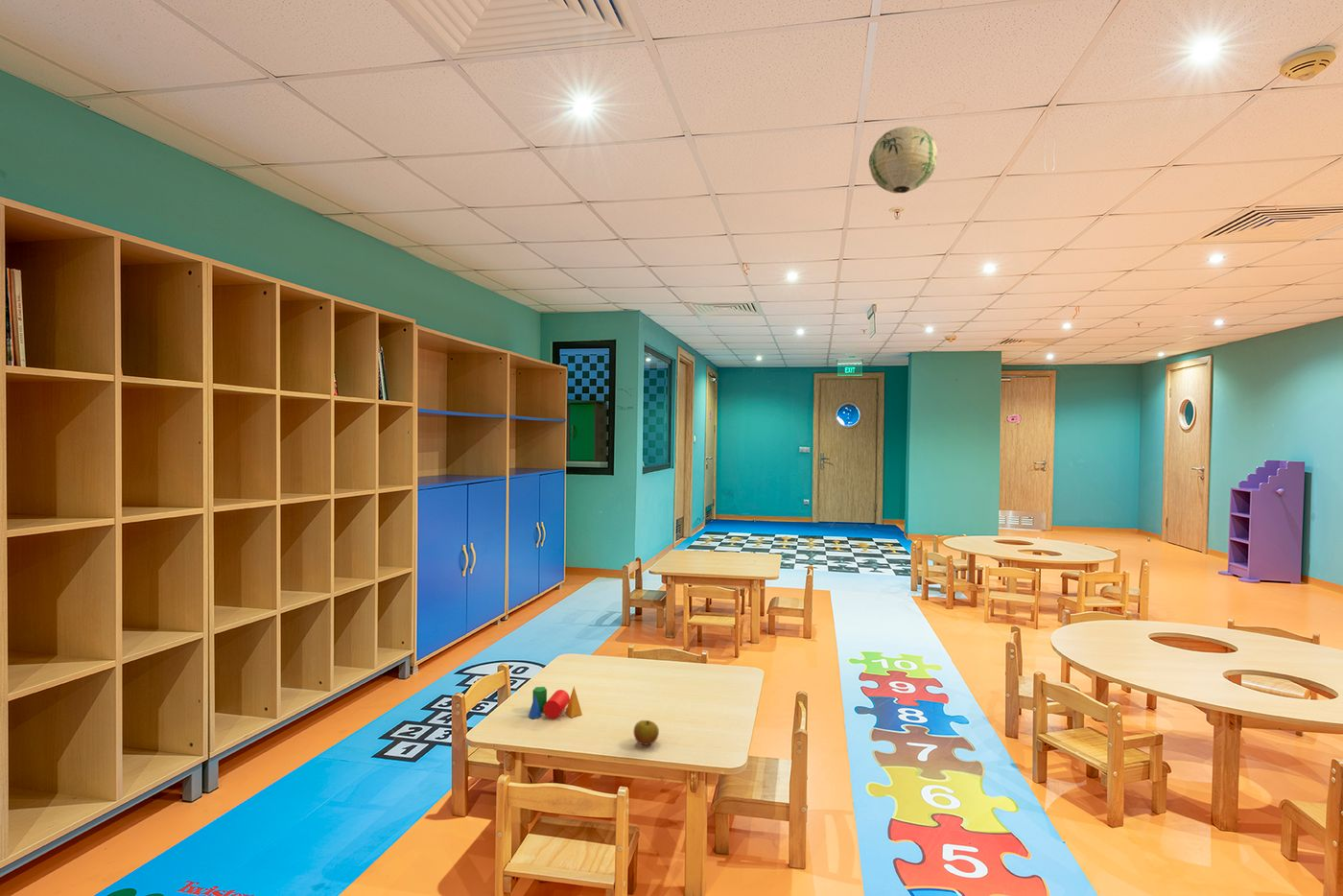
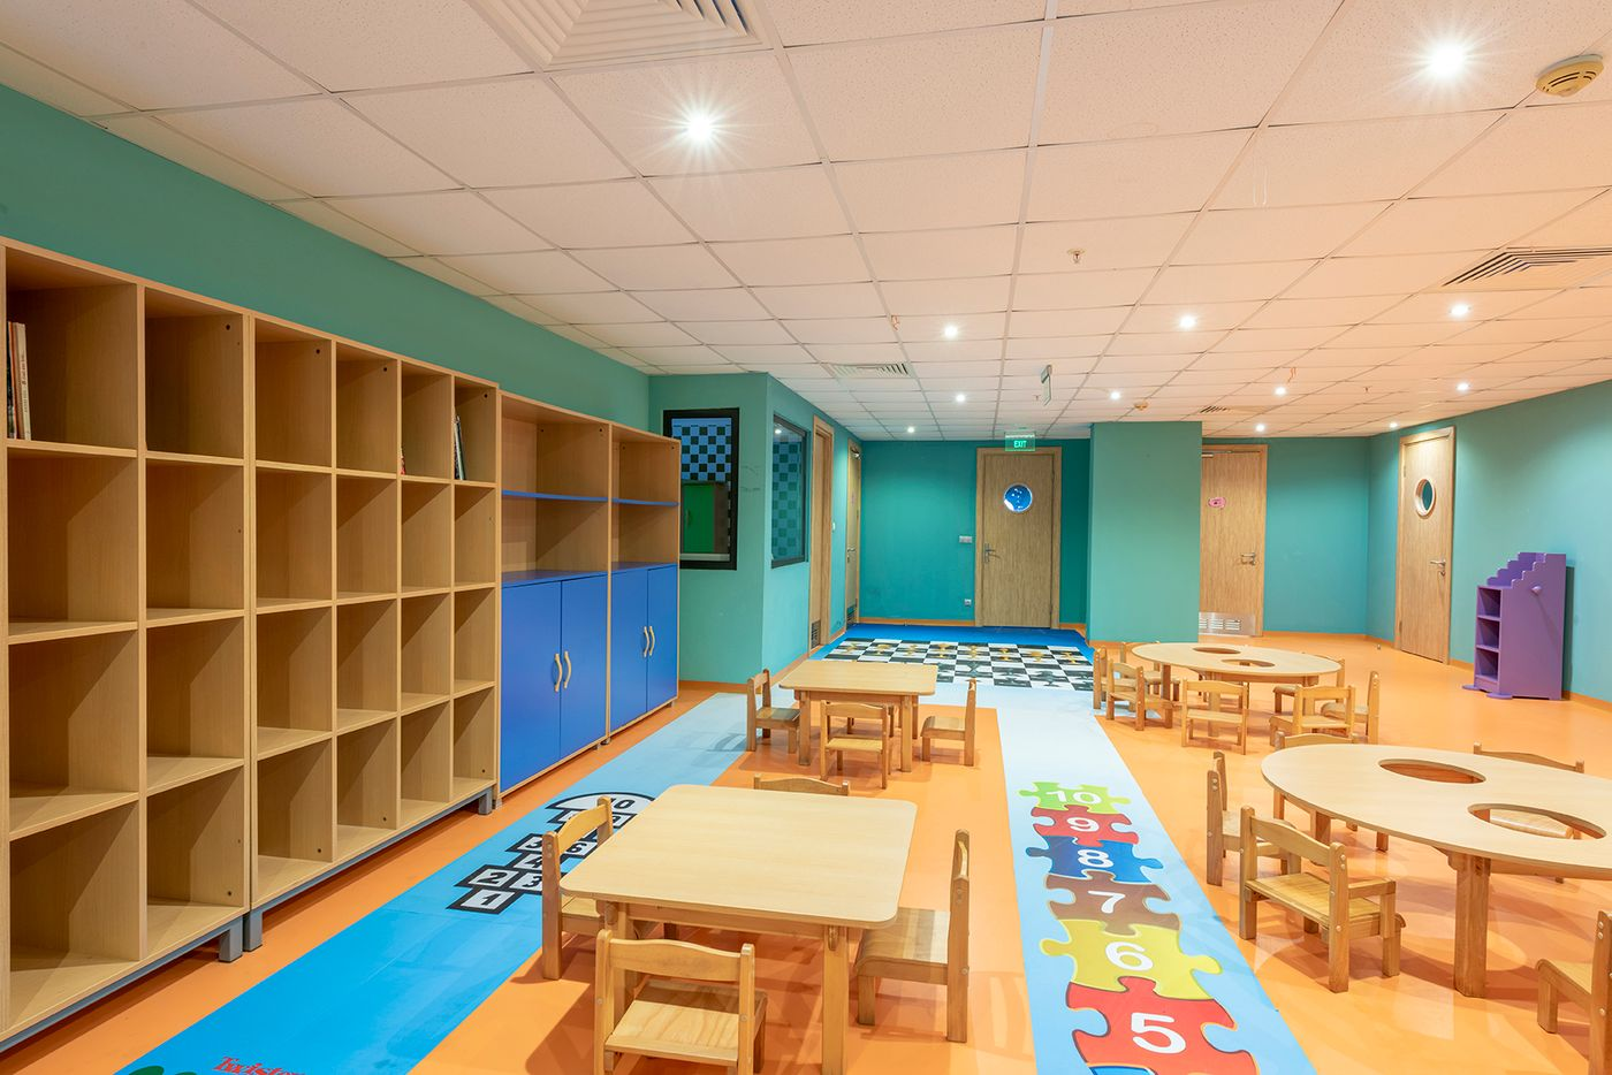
- paper lantern [868,126,938,194]
- apple [632,719,660,746]
- toy blocks [528,686,583,719]
